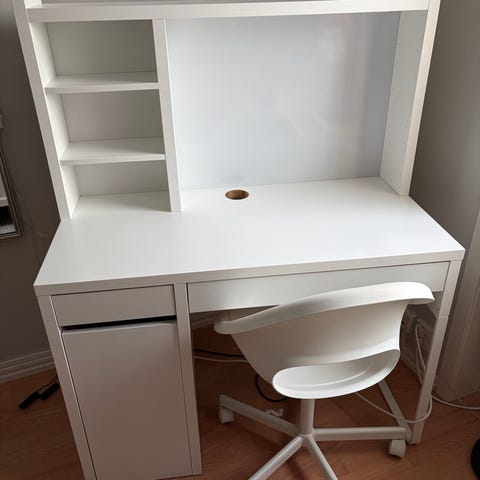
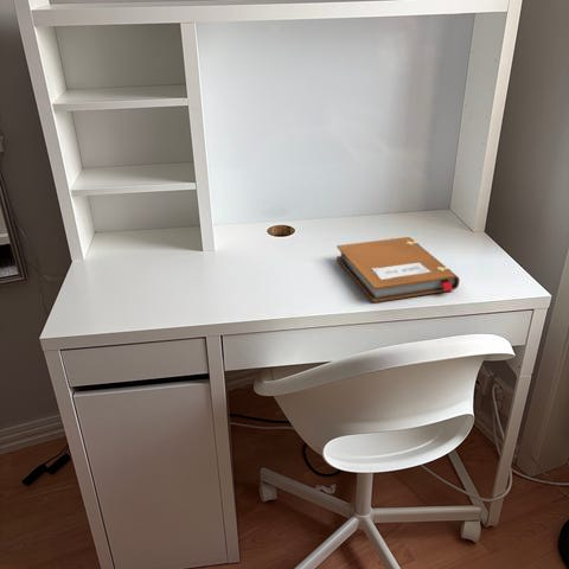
+ notebook [335,236,461,303]
